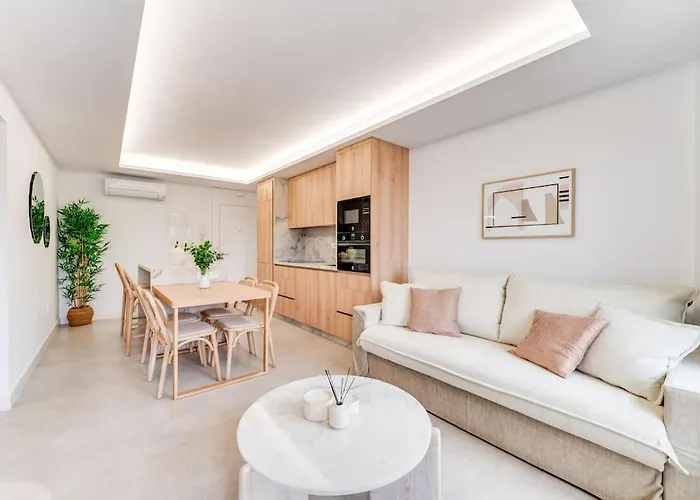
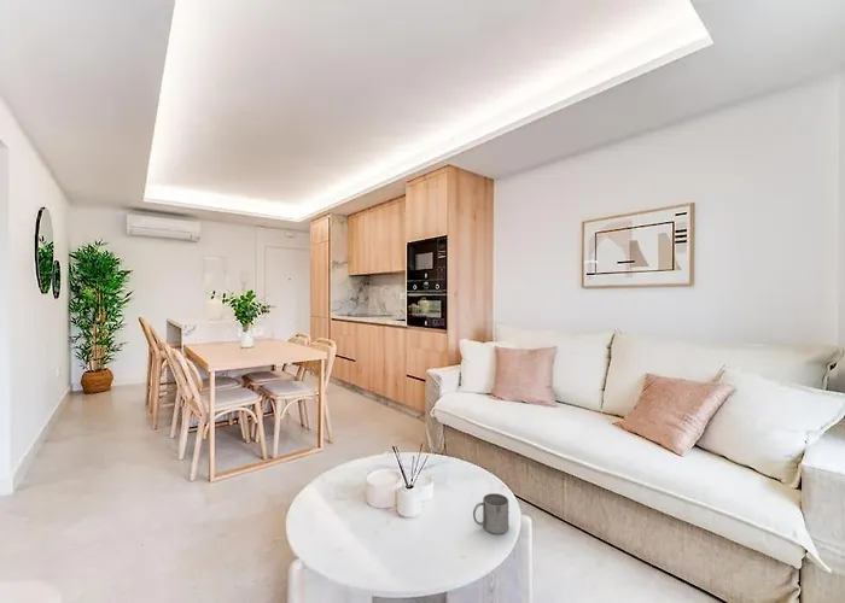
+ mug [472,492,509,535]
